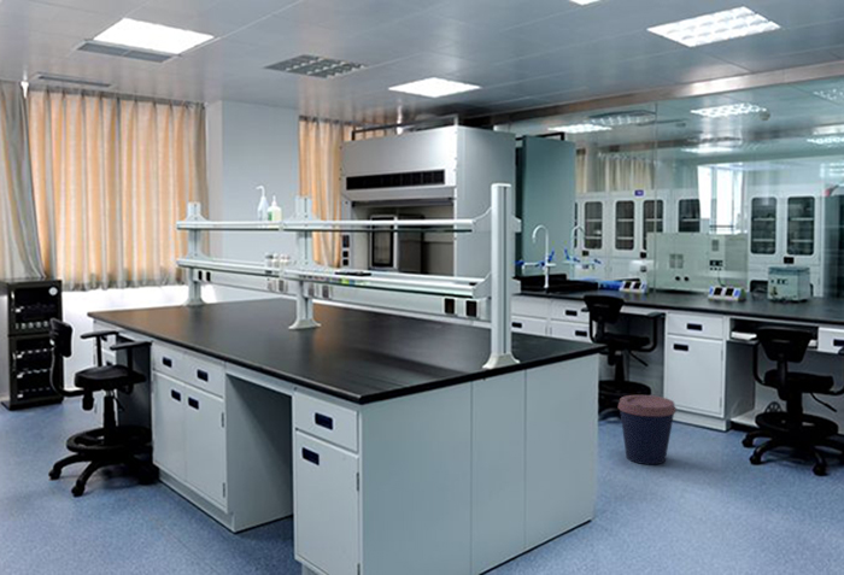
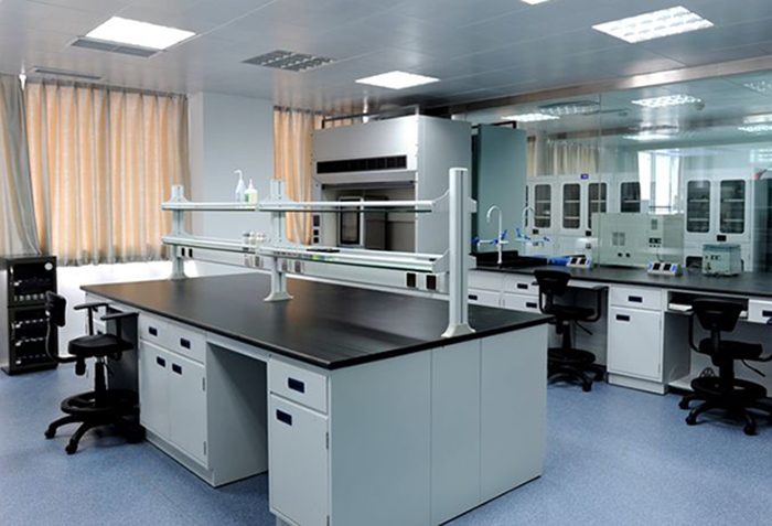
- coffee cup [617,394,678,465]
